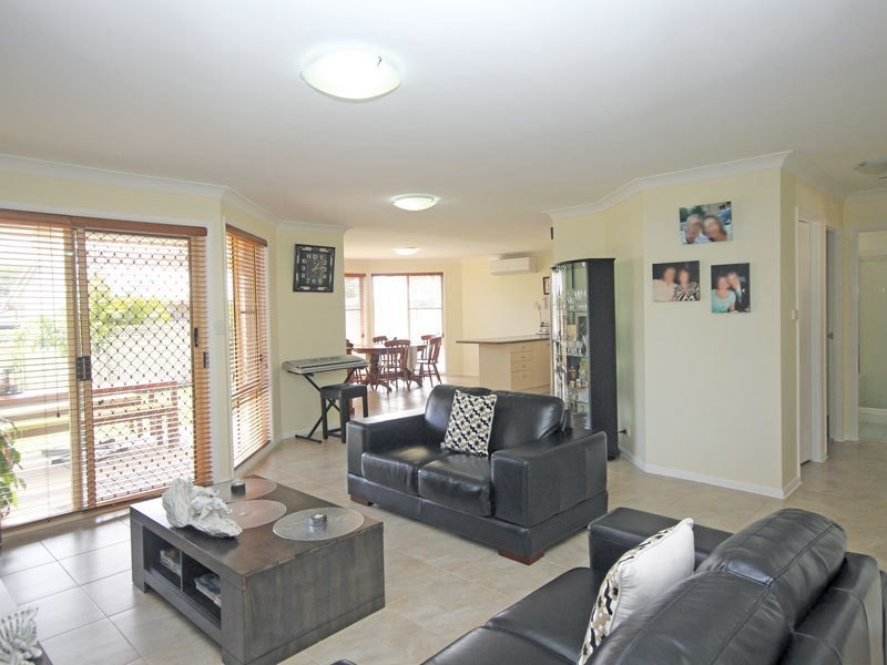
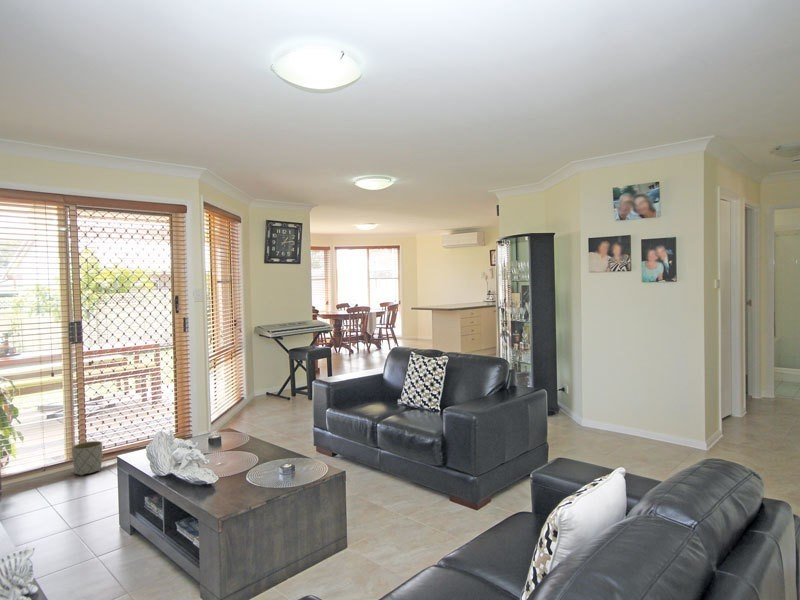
+ planter [71,440,103,477]
